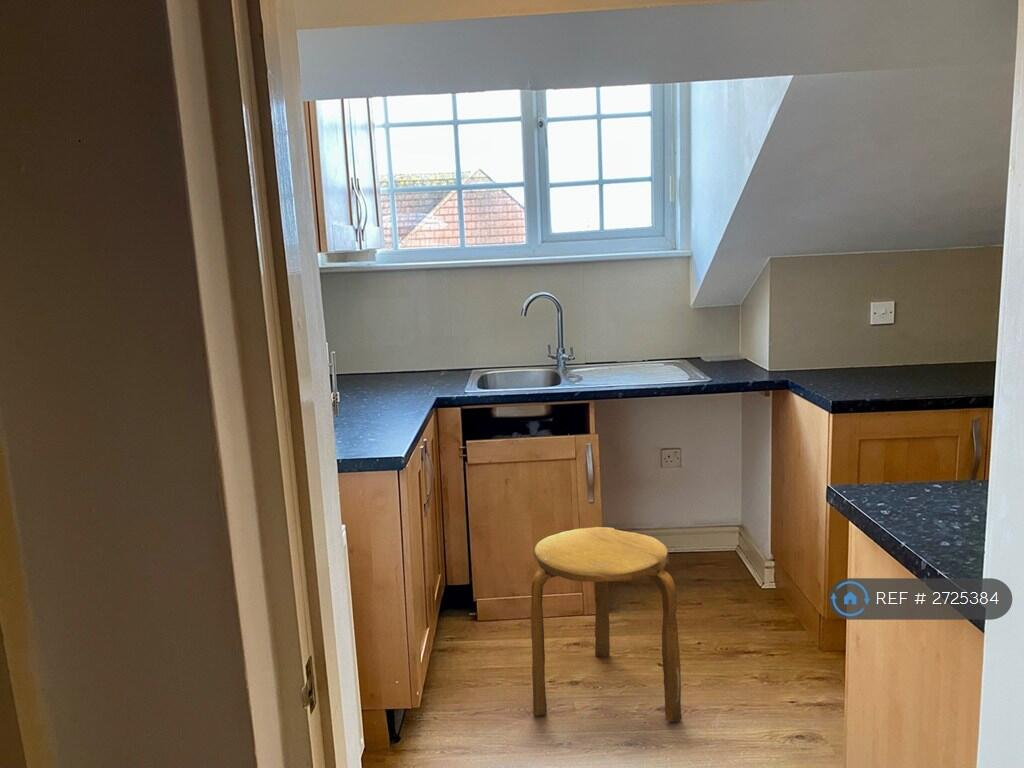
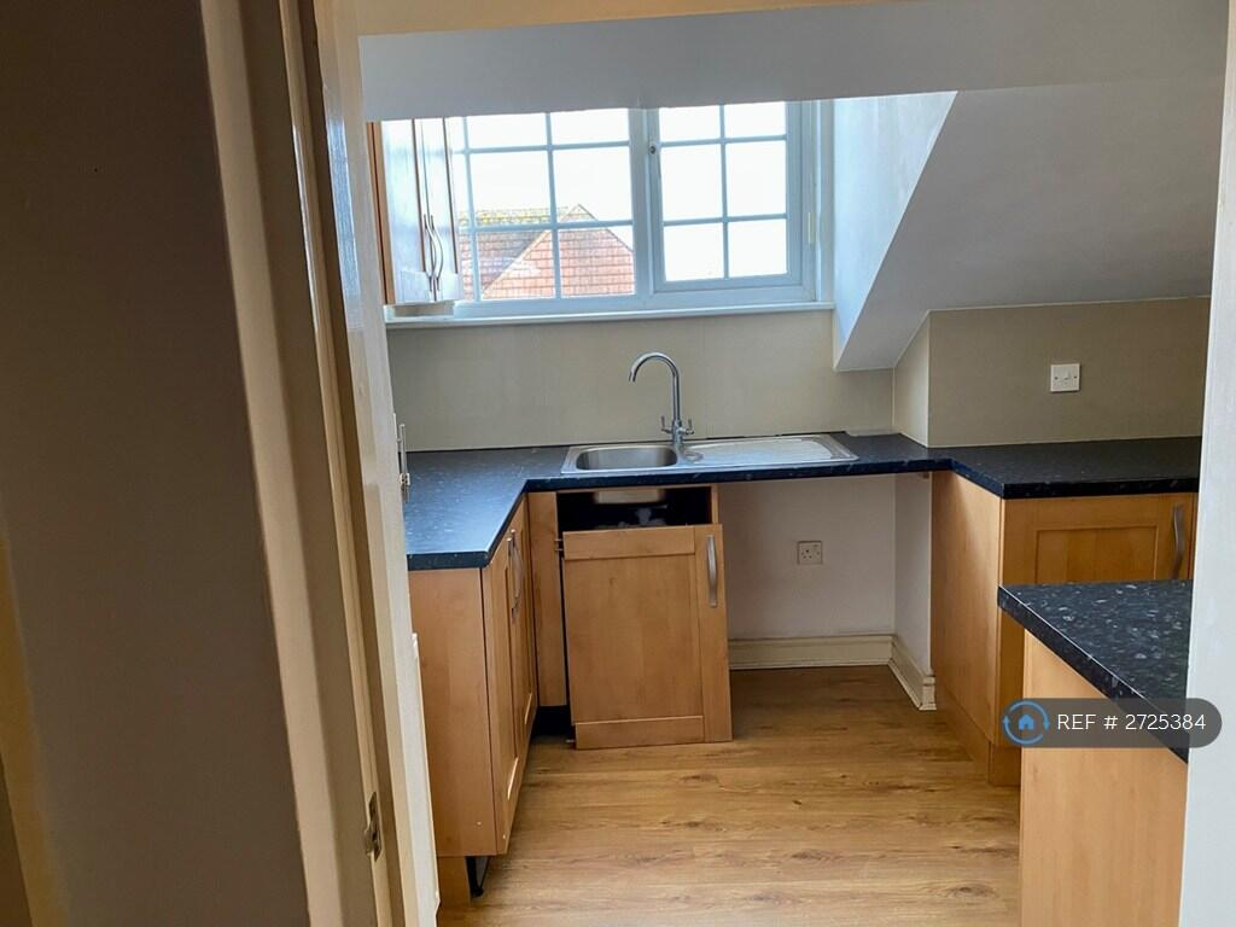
- stool [530,526,683,722]
